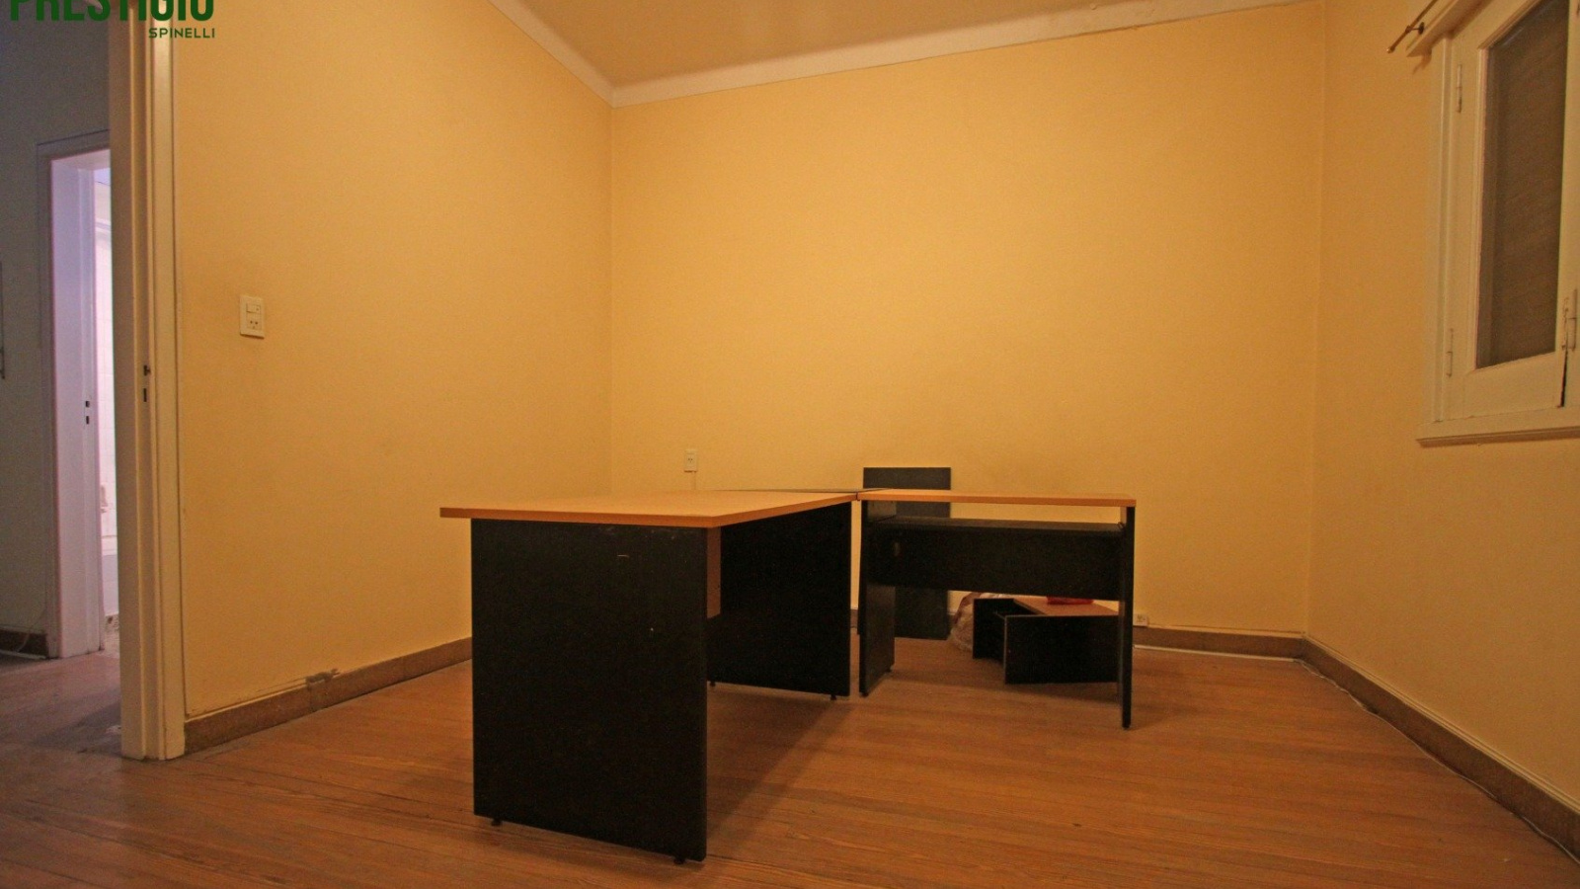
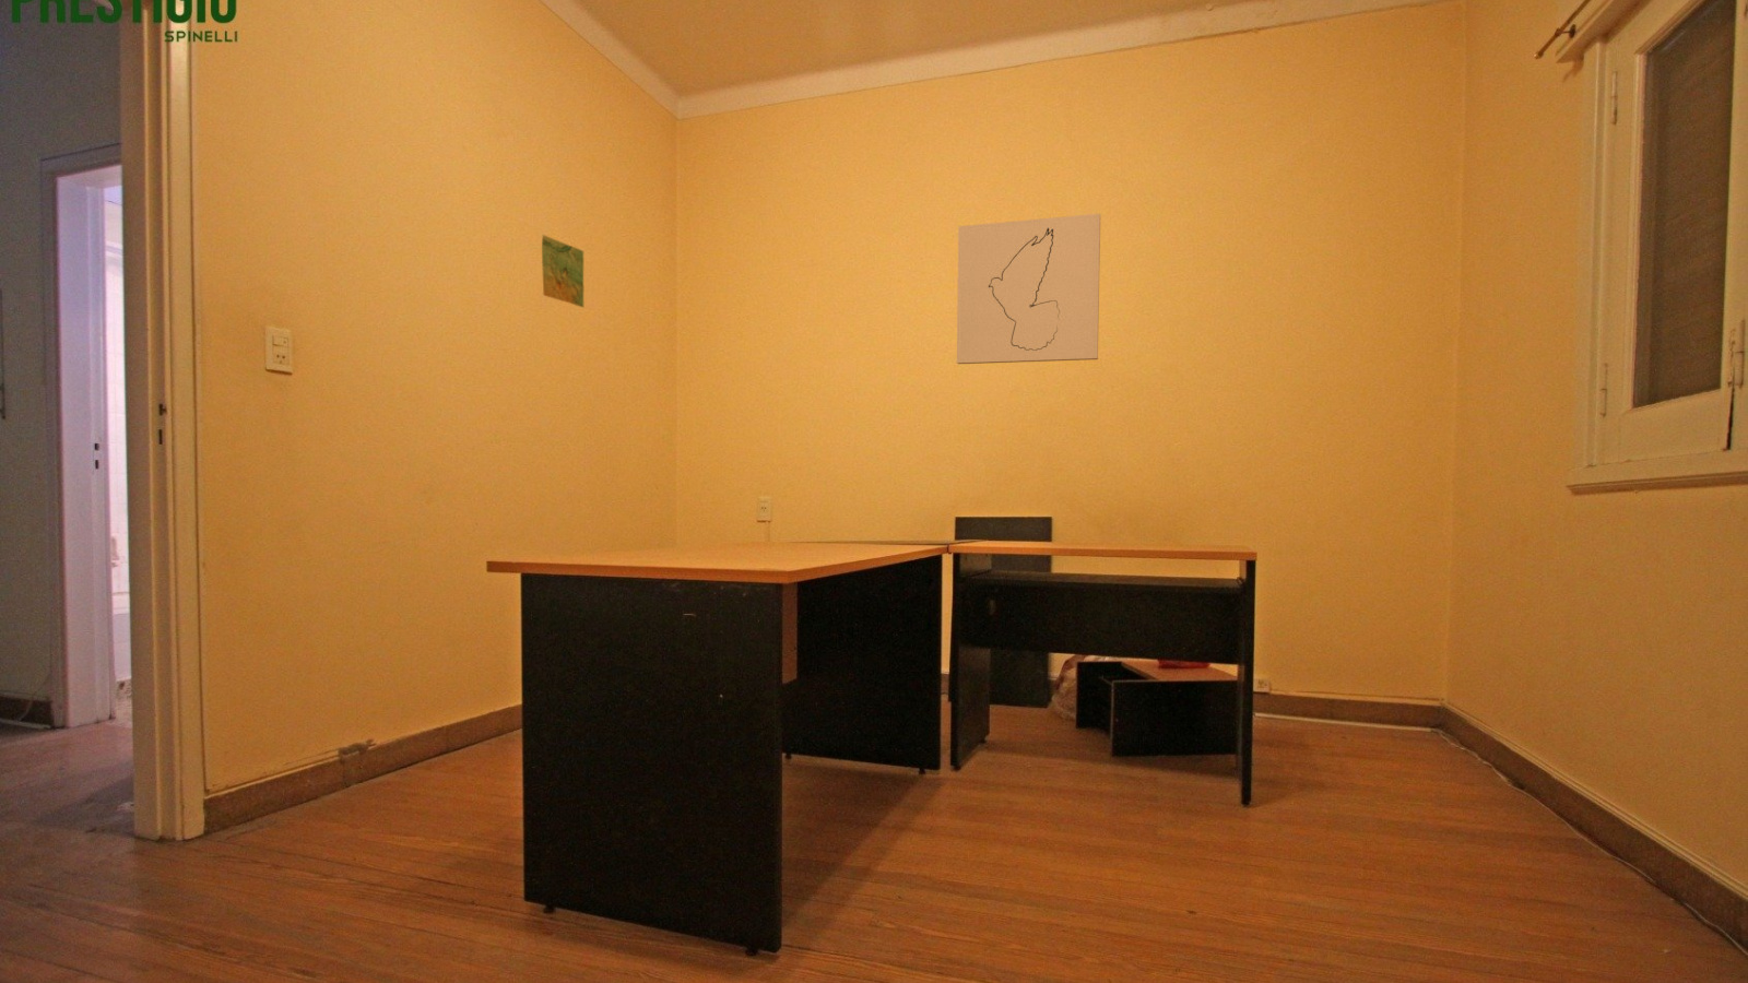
+ wall art [956,212,1101,365]
+ map [540,234,585,308]
